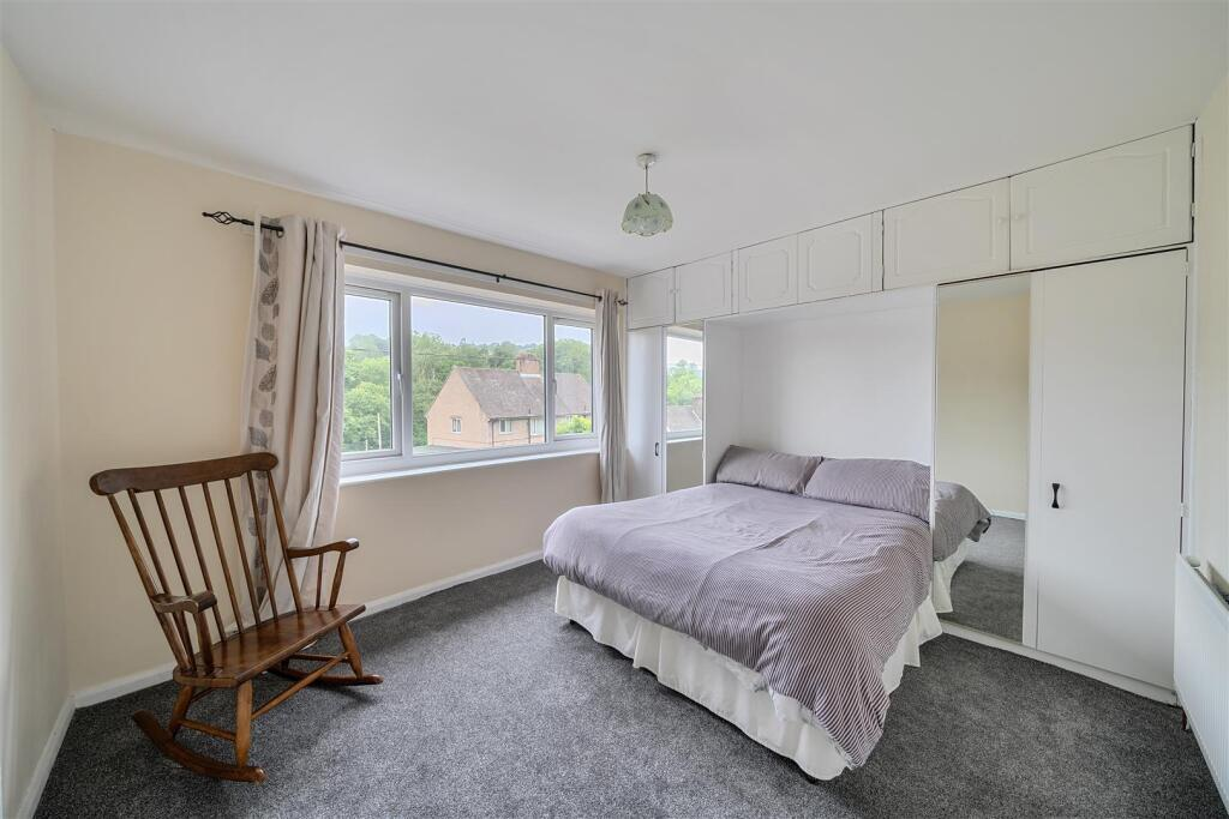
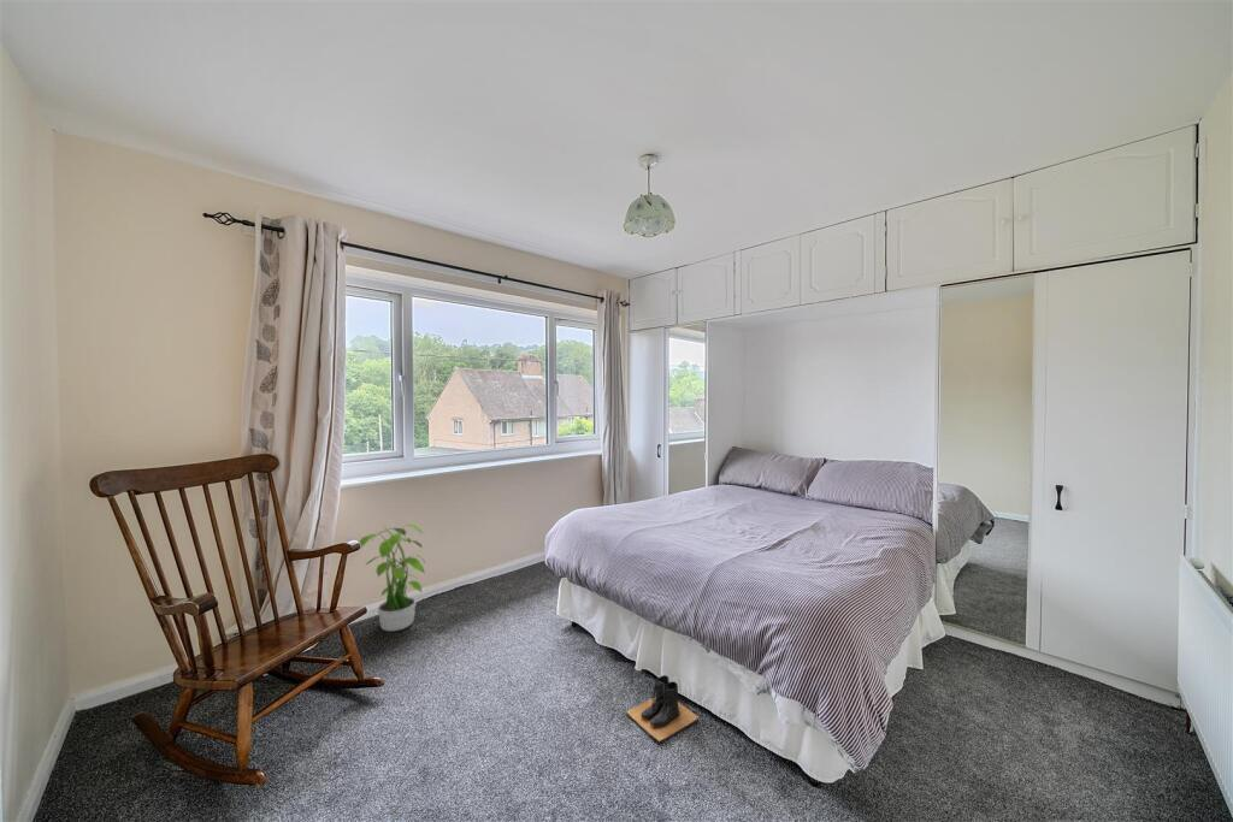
+ potted plant [359,522,426,633]
+ boots [625,674,701,744]
